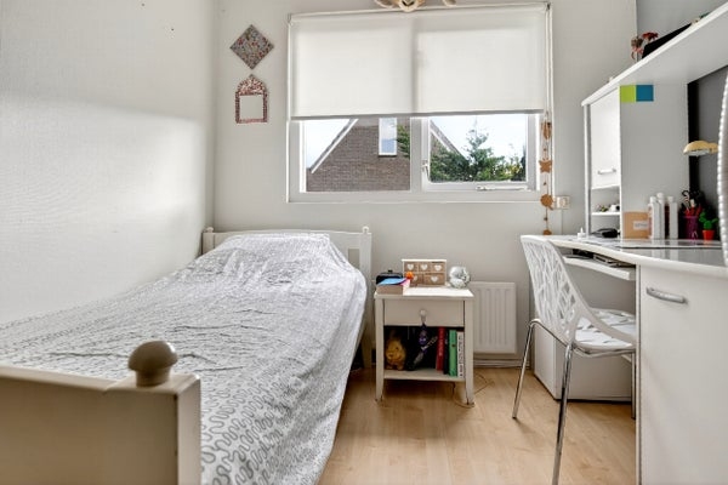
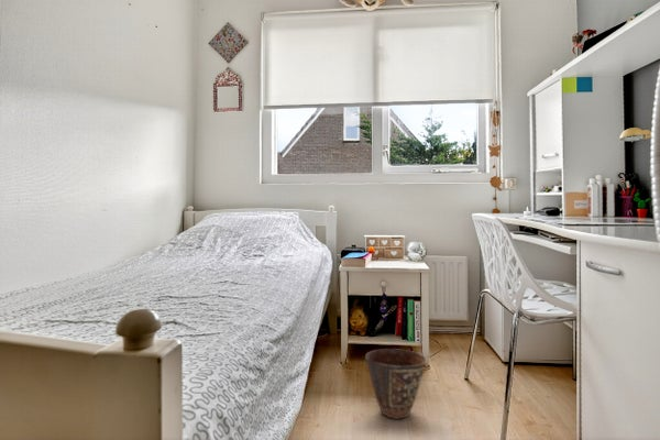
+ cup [364,348,428,420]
